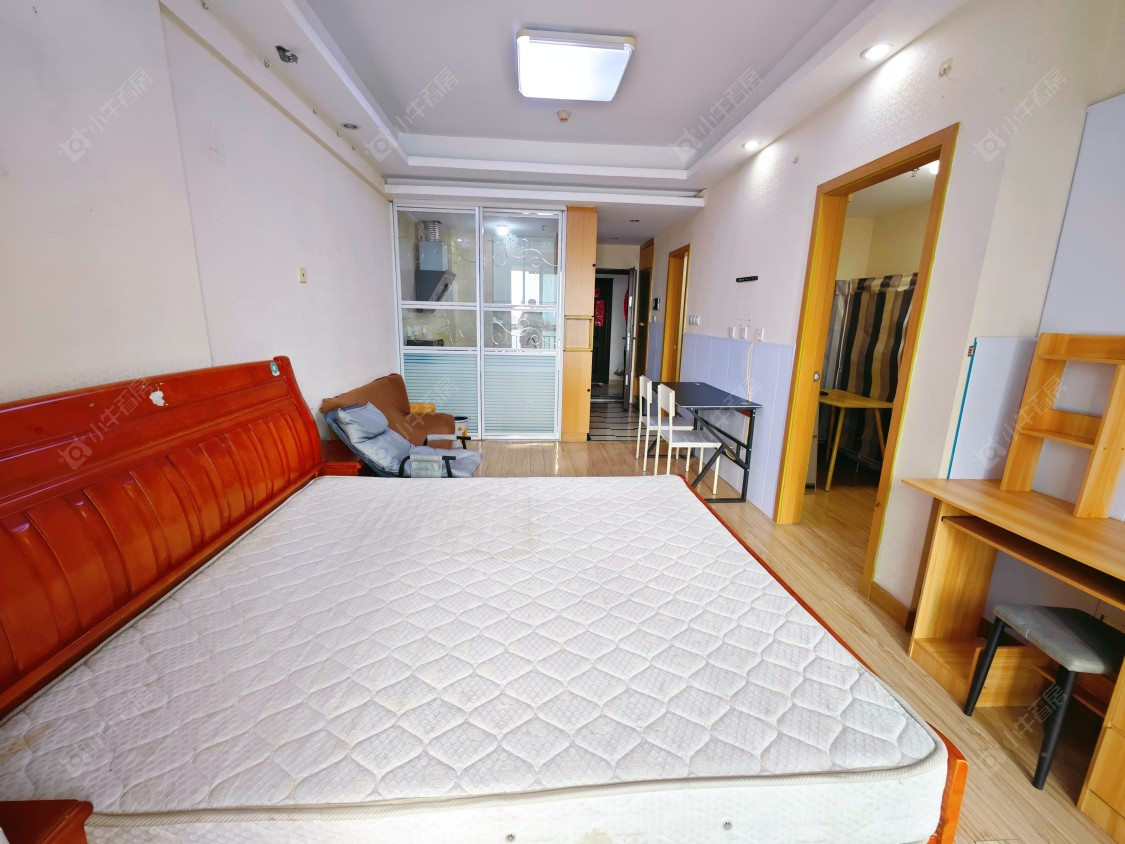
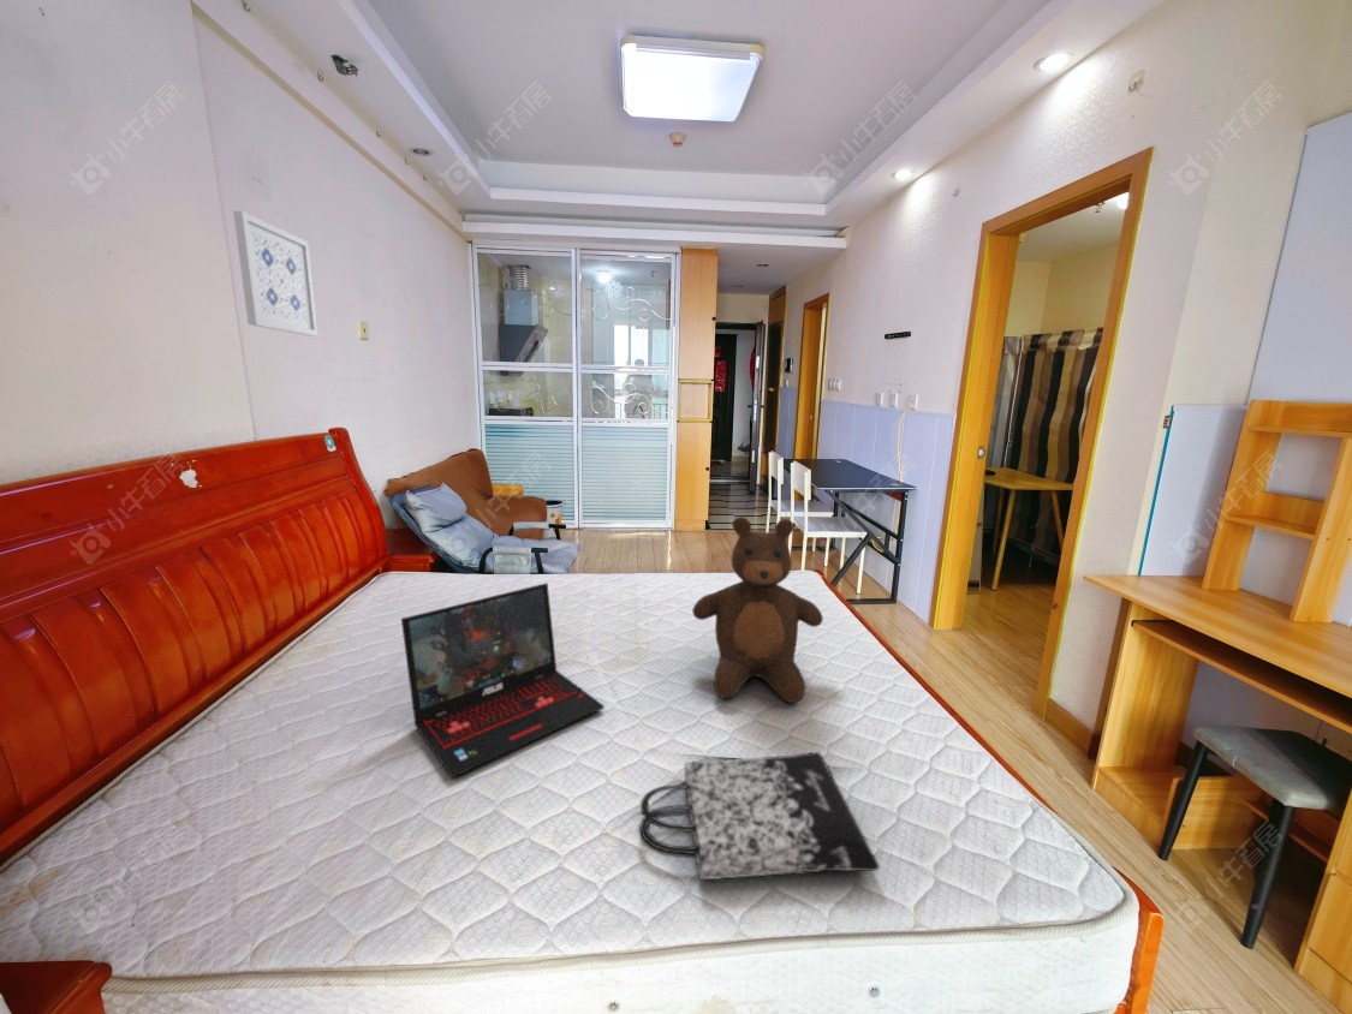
+ wall art [232,209,320,338]
+ tote bag [639,750,881,881]
+ teddy bear [691,515,824,704]
+ laptop [400,581,606,780]
